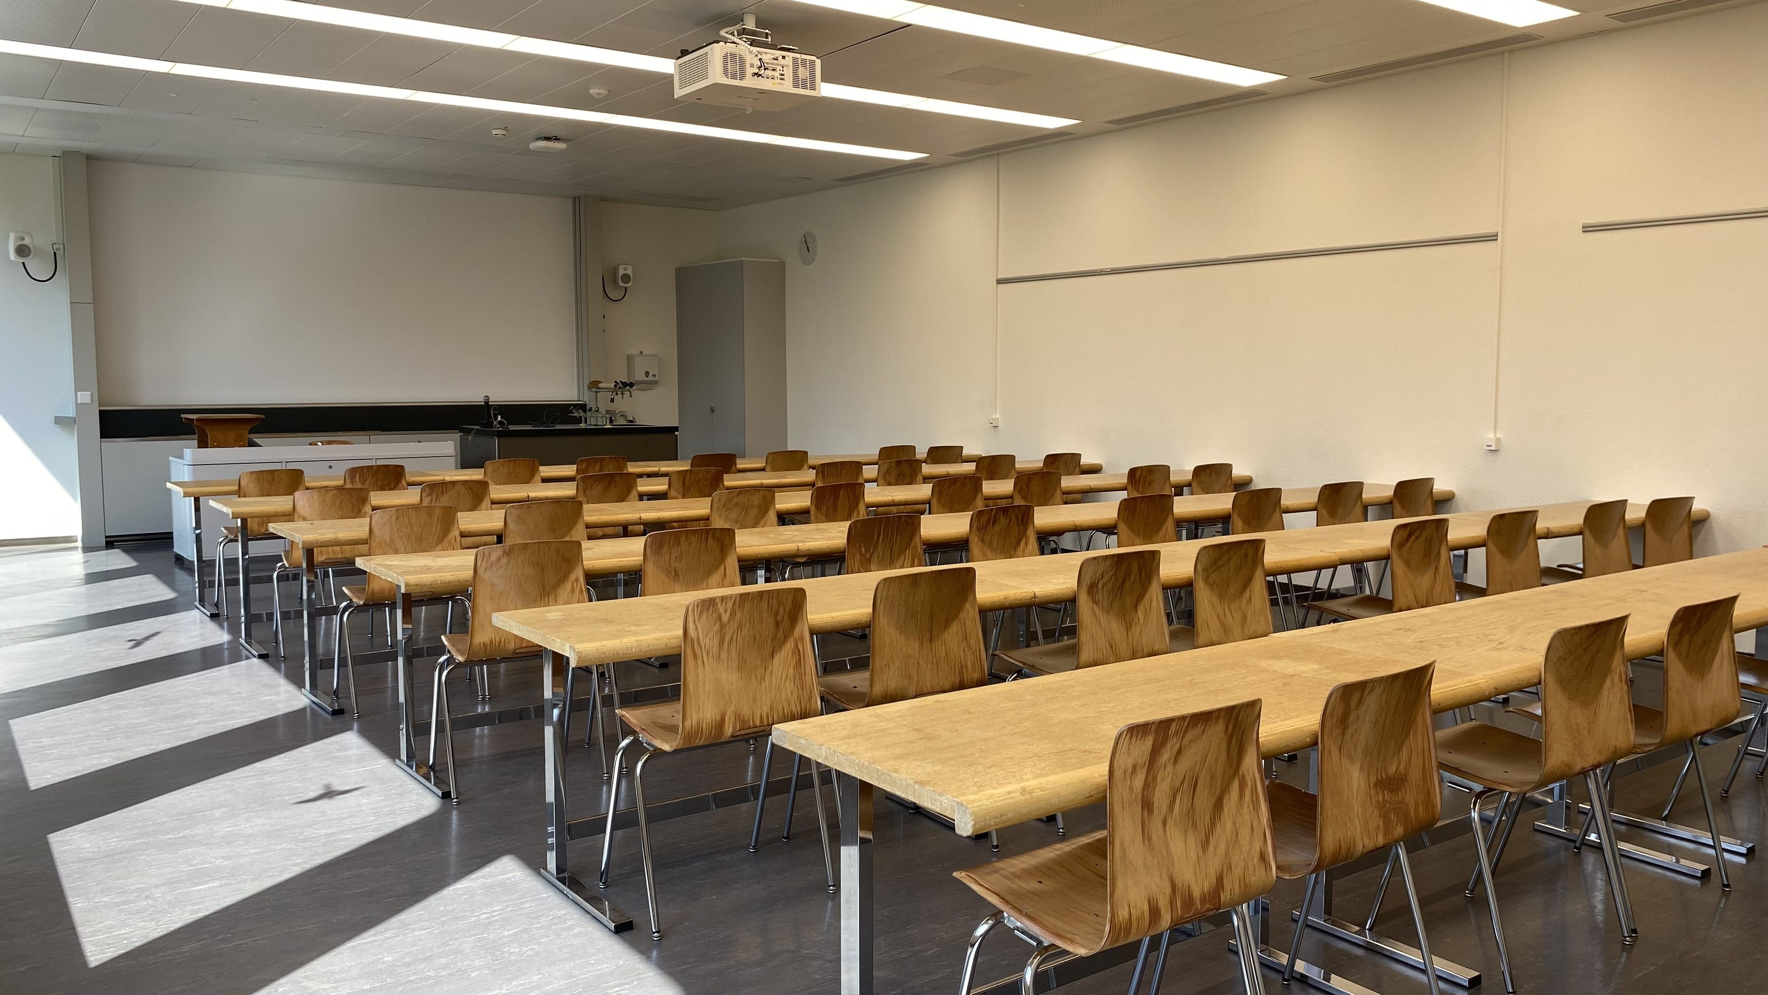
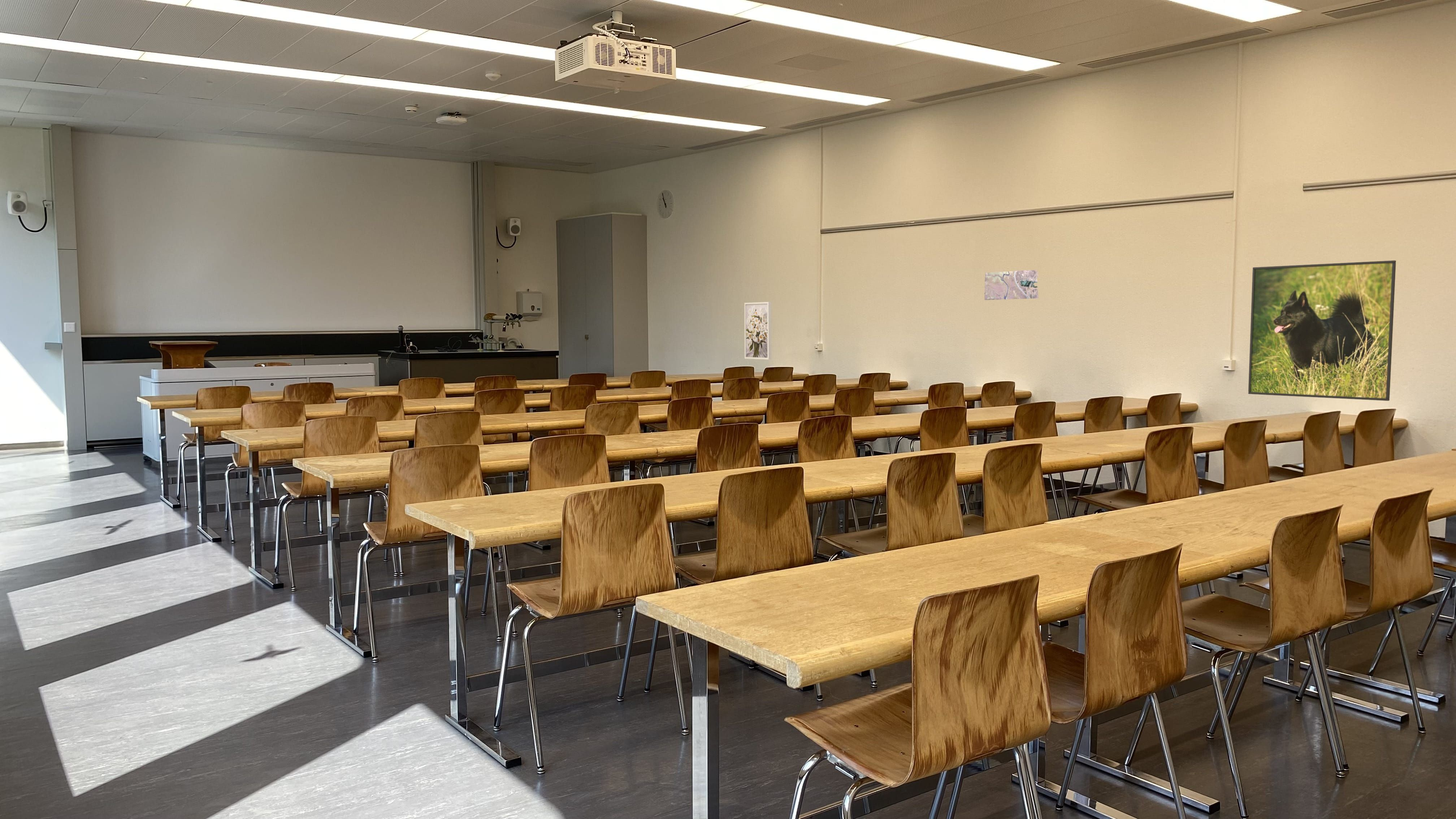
+ wall art [744,302,771,360]
+ map [984,270,1039,300]
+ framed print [1248,260,1396,401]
